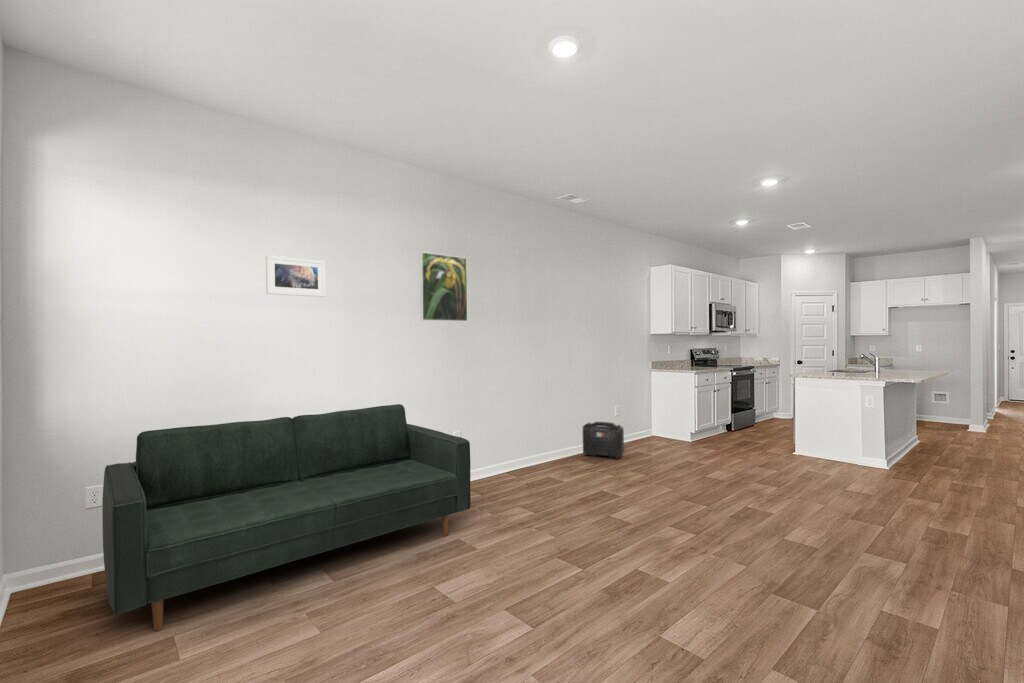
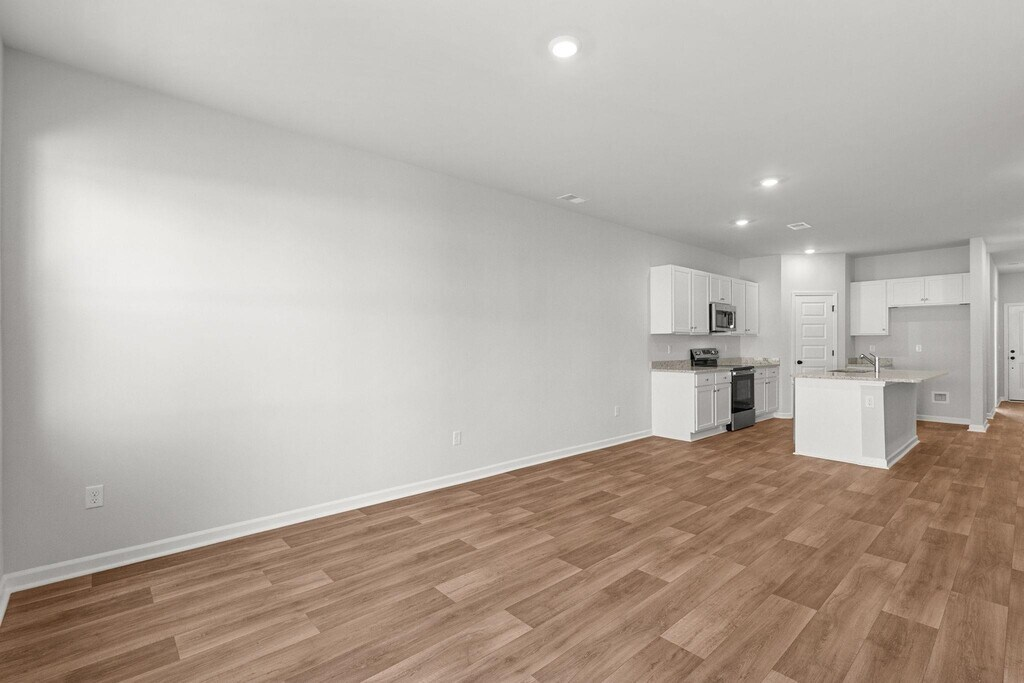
- backpack [581,421,625,460]
- sofa [101,403,472,632]
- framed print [265,254,326,298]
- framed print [419,251,469,322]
